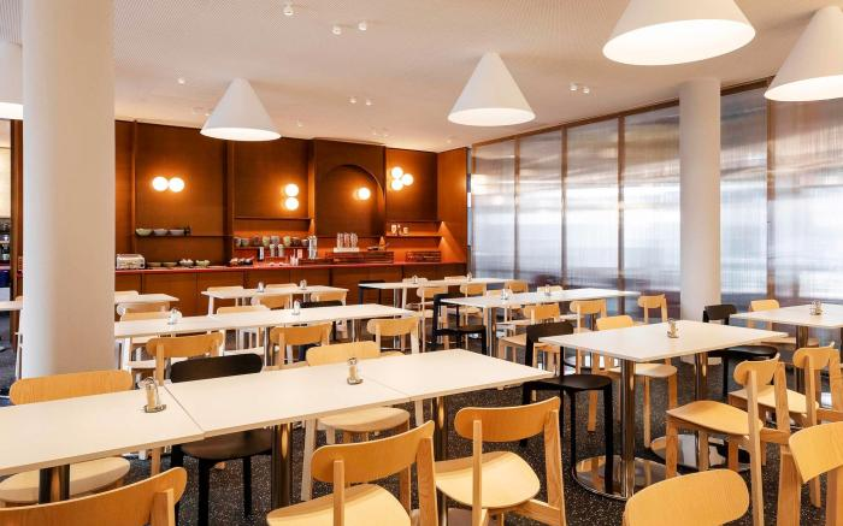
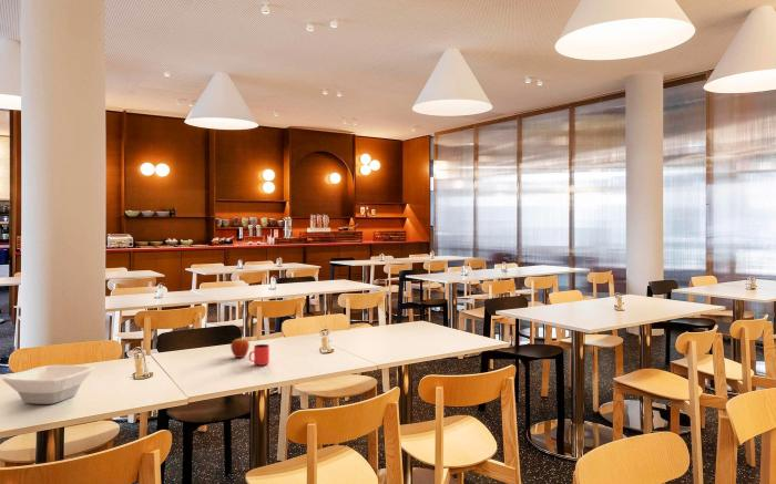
+ bowl [1,364,95,405]
+ cup [248,343,270,367]
+ fruit [229,338,251,359]
